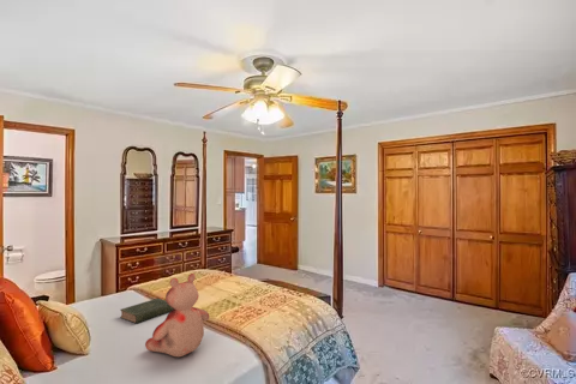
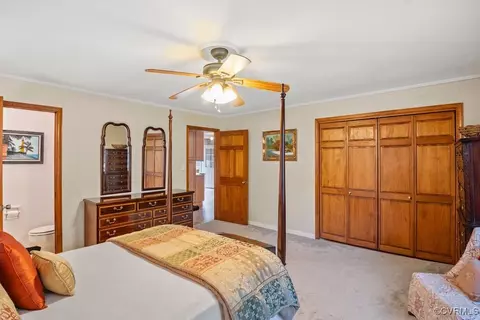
- book [119,298,174,325]
- teddy bear [144,272,210,358]
